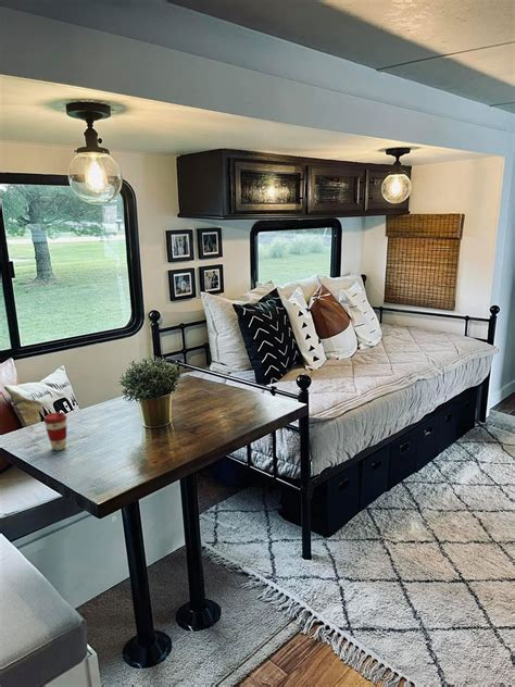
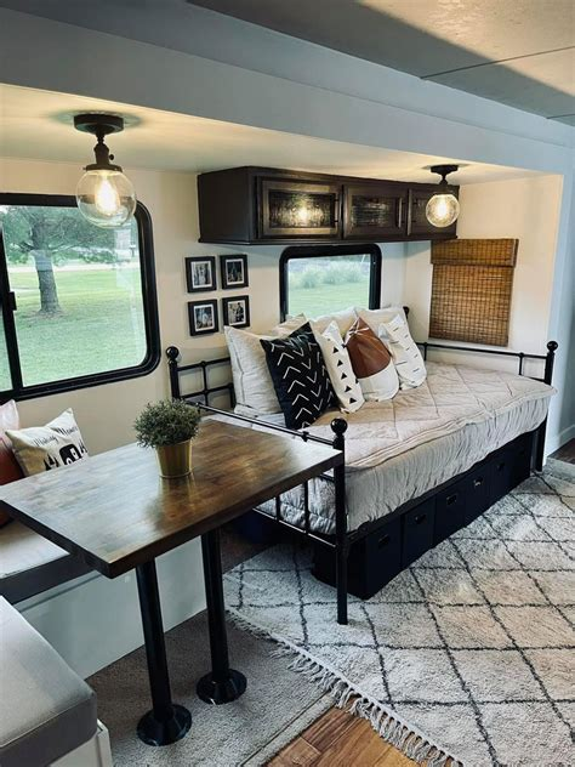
- coffee cup [42,411,68,451]
